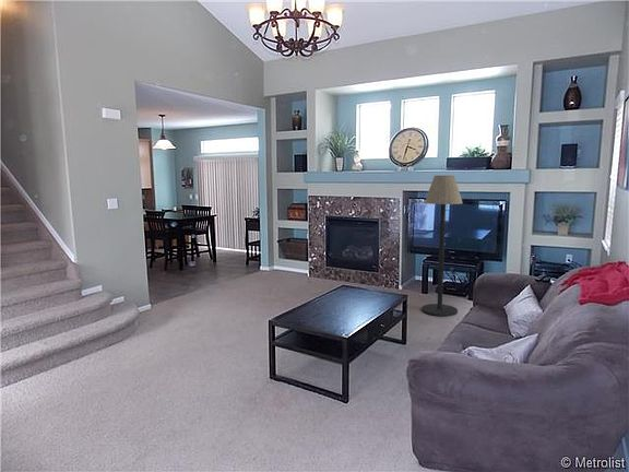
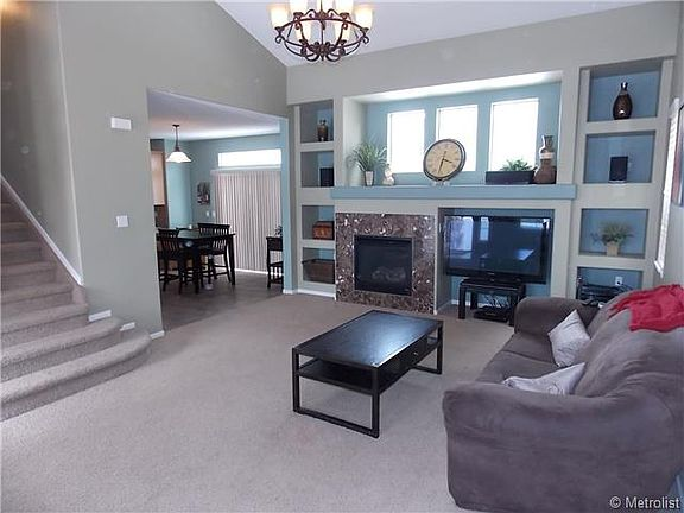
- floor lamp [420,175,464,317]
